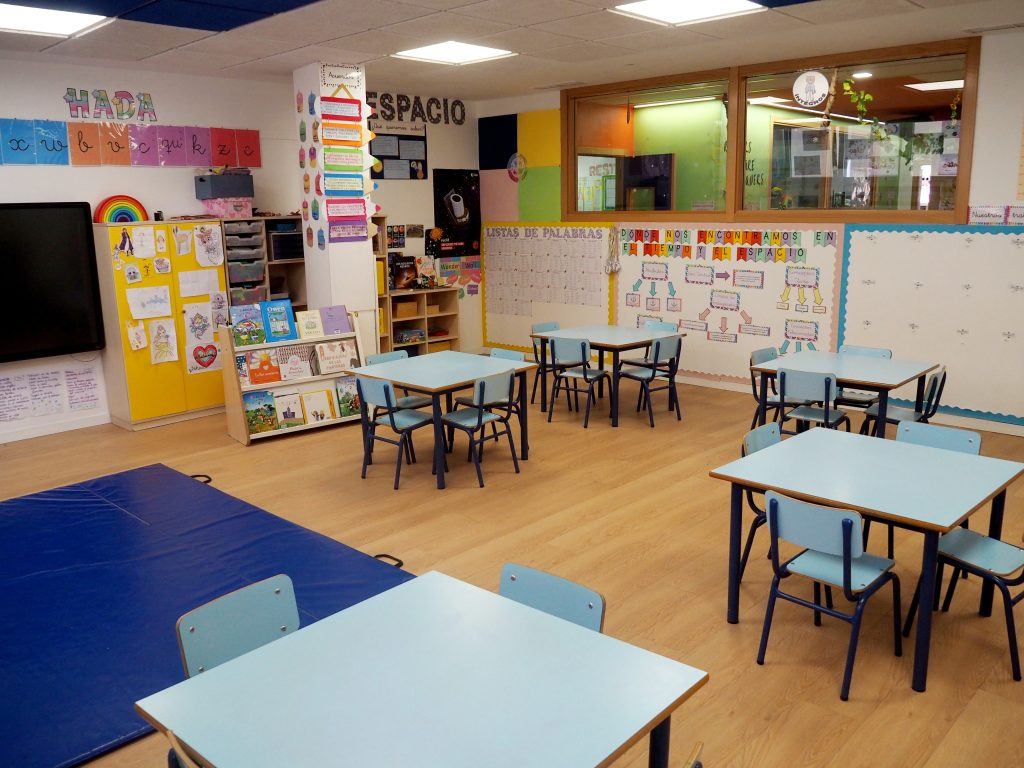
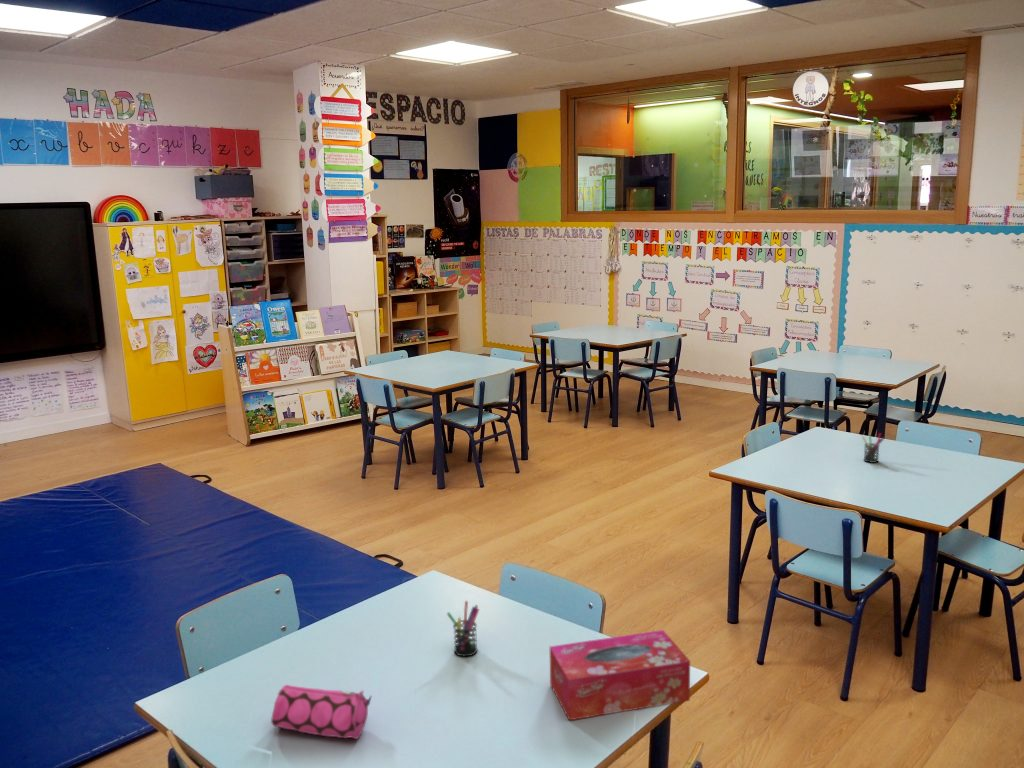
+ pencil case [270,684,372,740]
+ pen holder [861,432,885,464]
+ tissue box [549,629,691,722]
+ pen holder [446,600,480,658]
